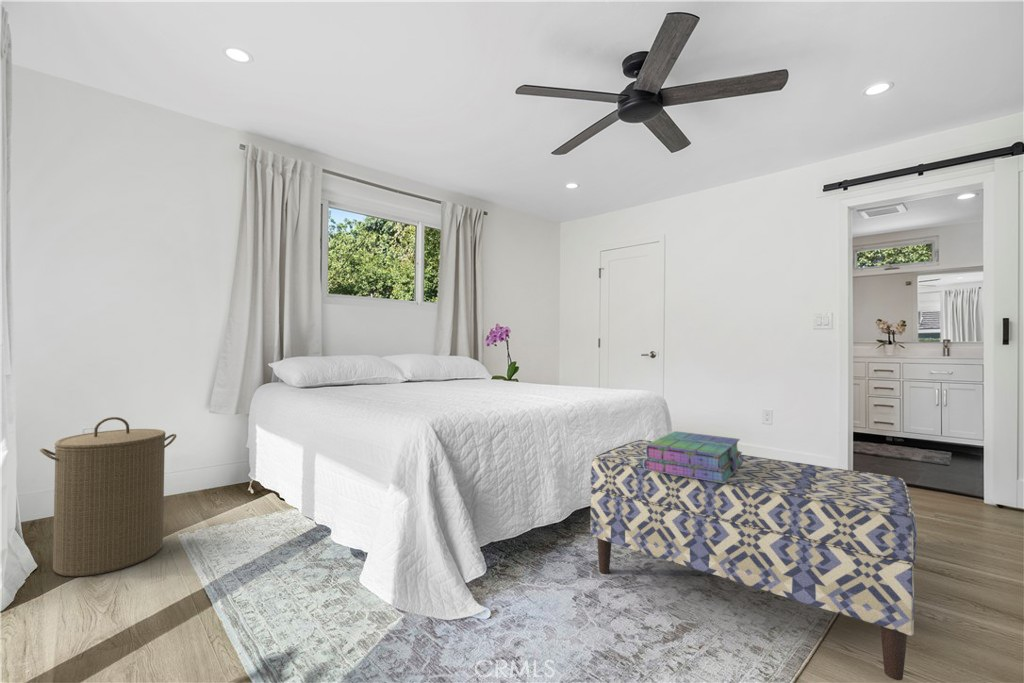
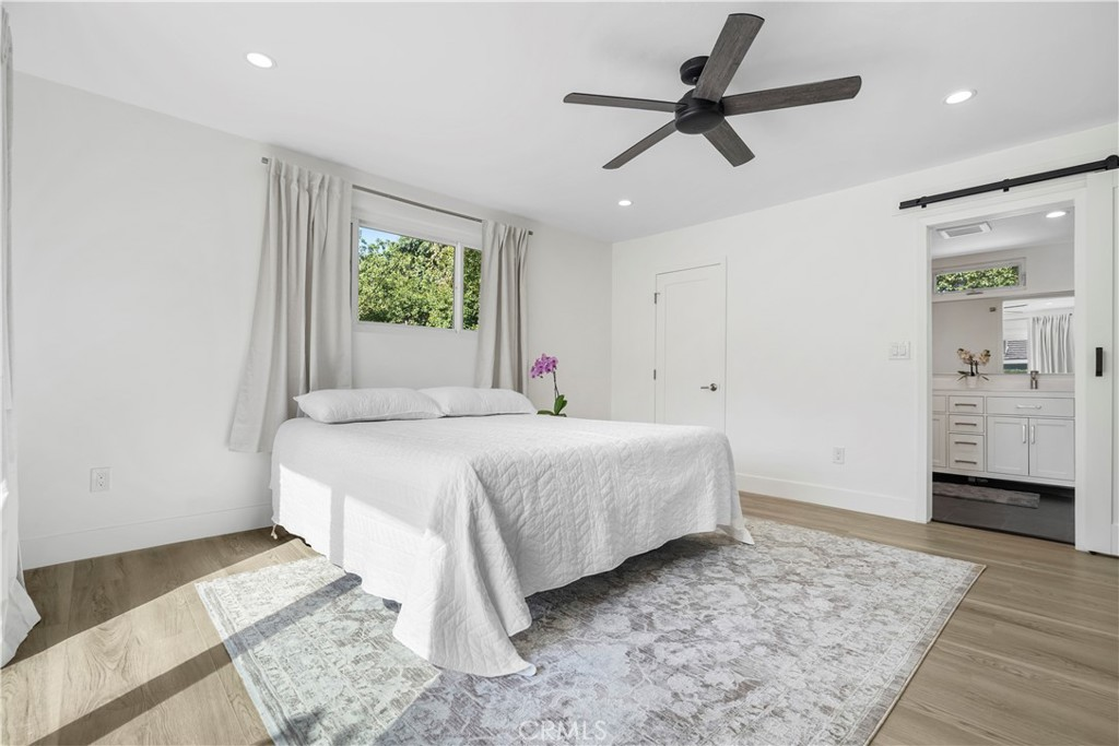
- bench [590,439,918,681]
- laundry hamper [39,416,177,578]
- stack of books [643,430,743,483]
